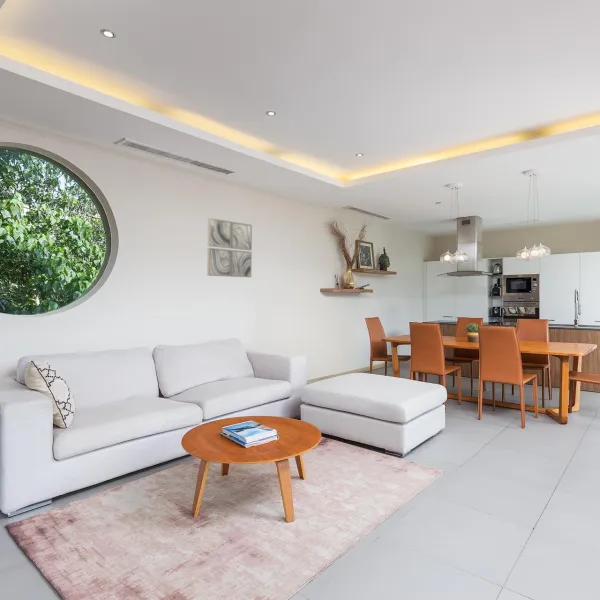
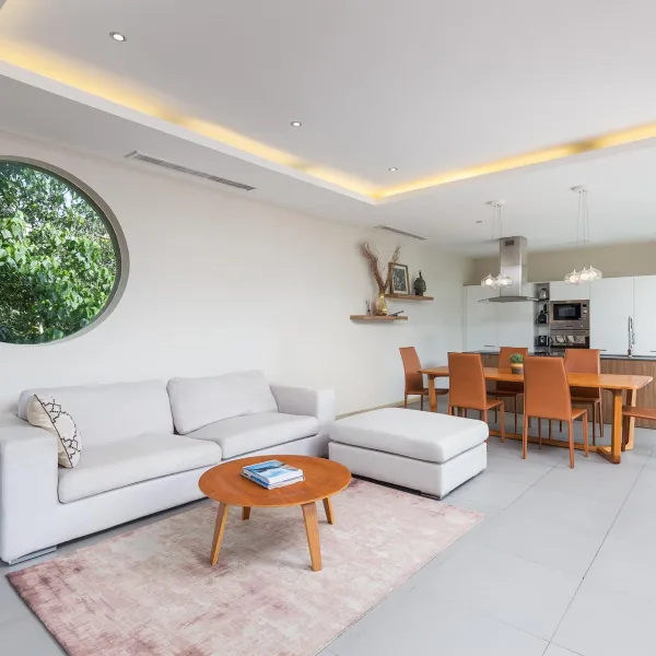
- wall art [206,217,253,278]
